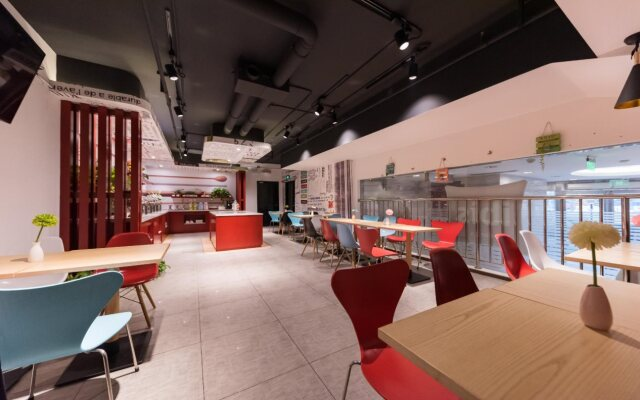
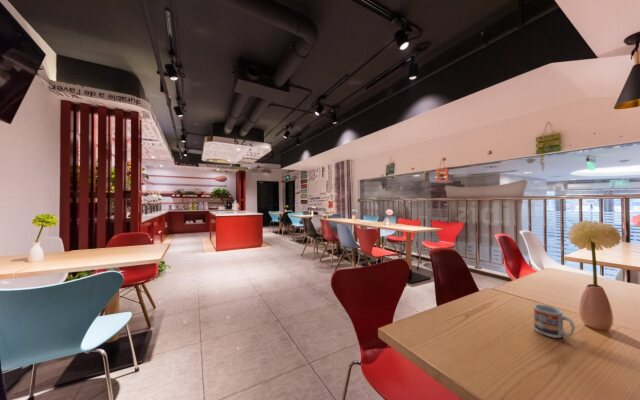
+ cup [533,303,576,339]
